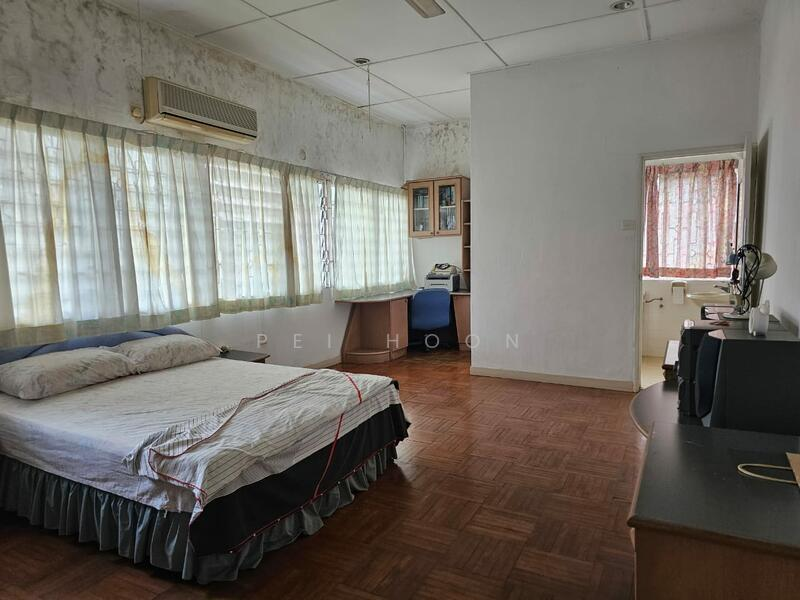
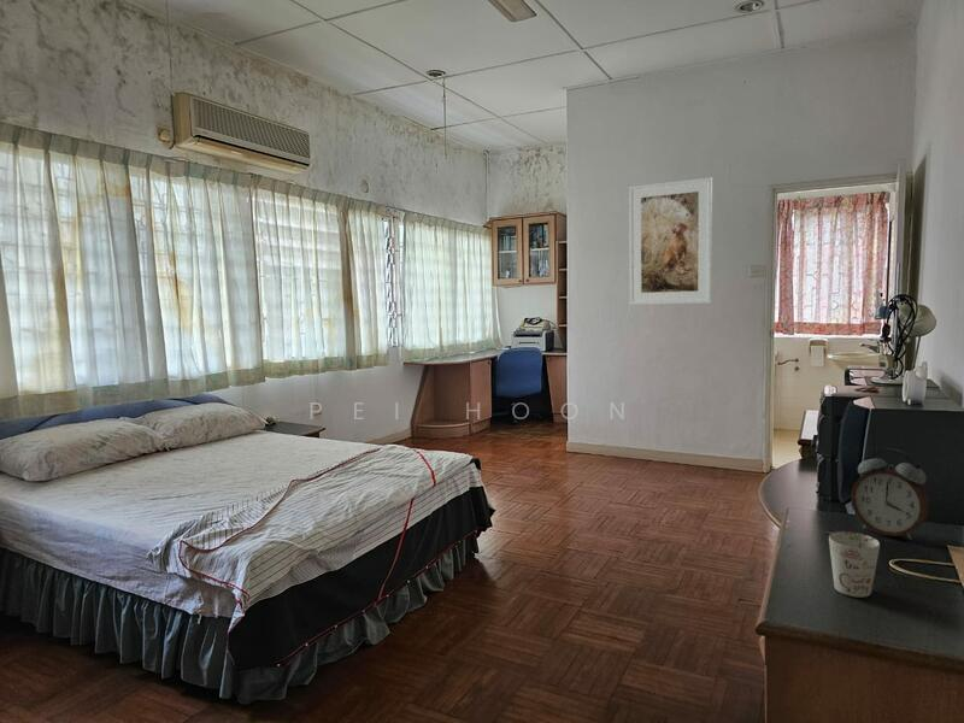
+ mug [828,530,881,599]
+ alarm clock [850,447,931,541]
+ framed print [628,176,713,306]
